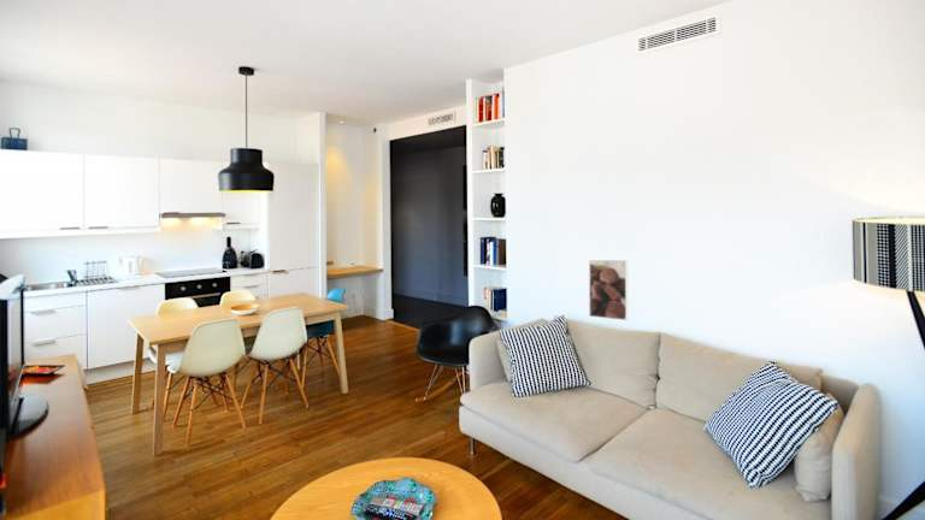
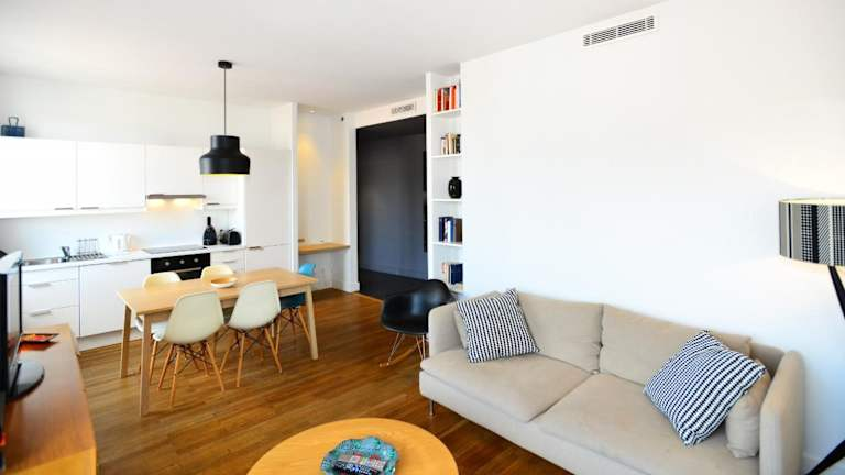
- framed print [588,259,630,321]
